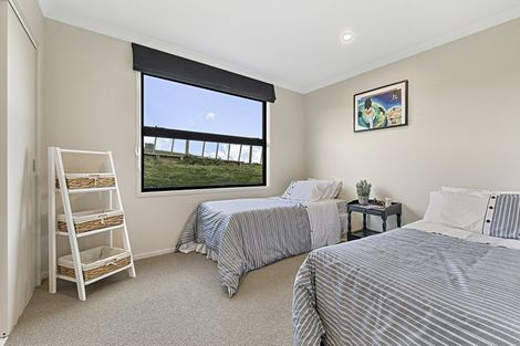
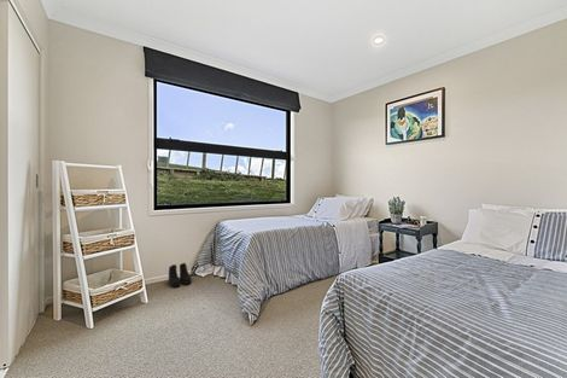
+ boots [168,262,193,287]
